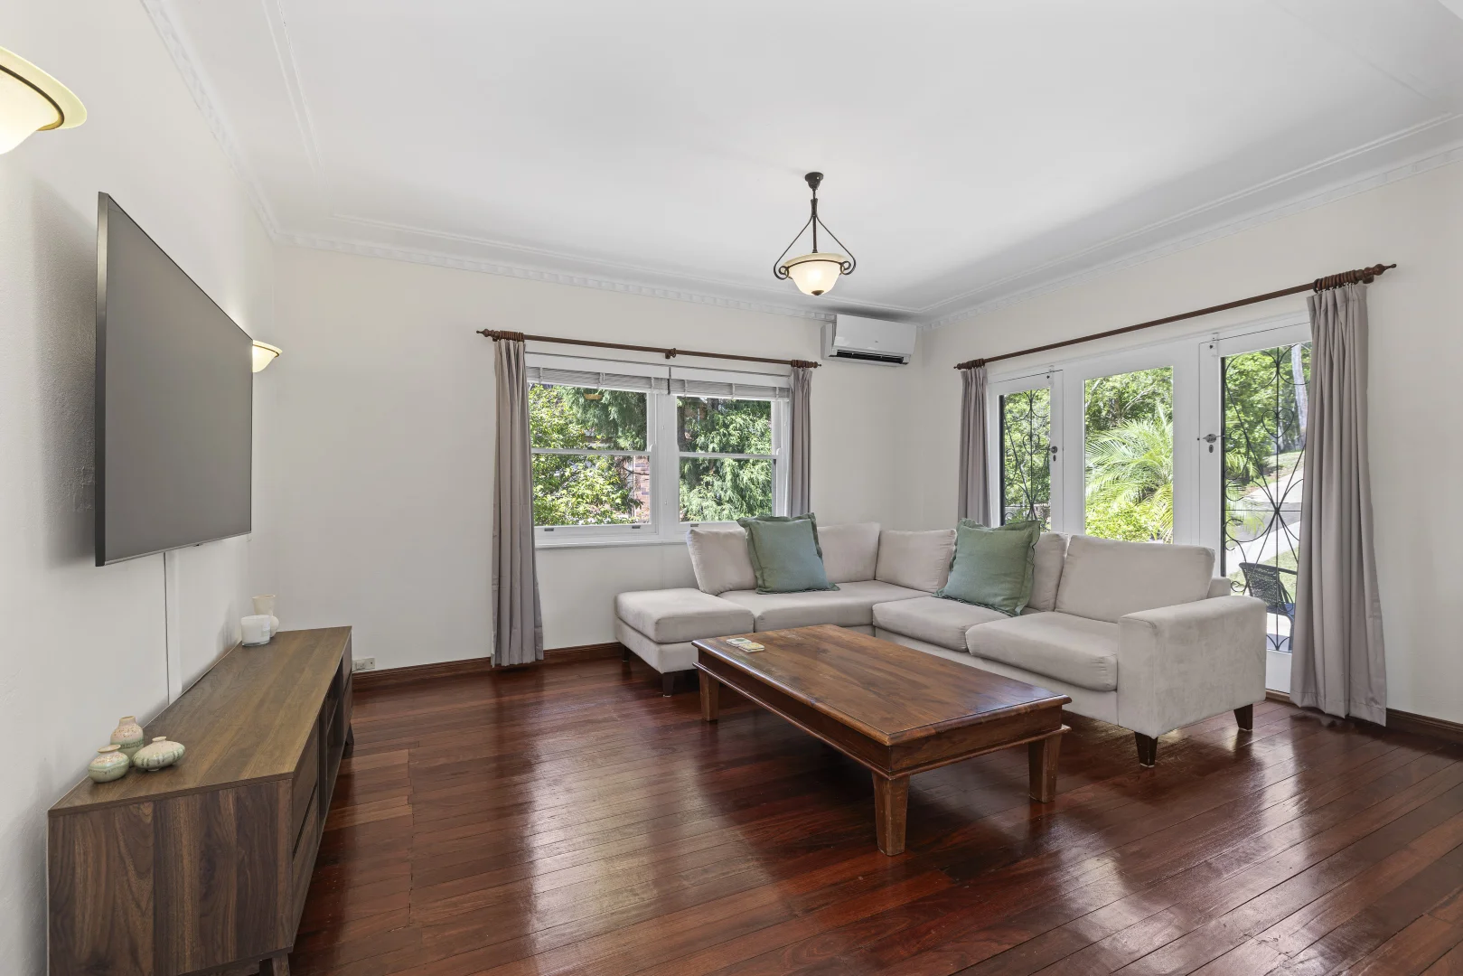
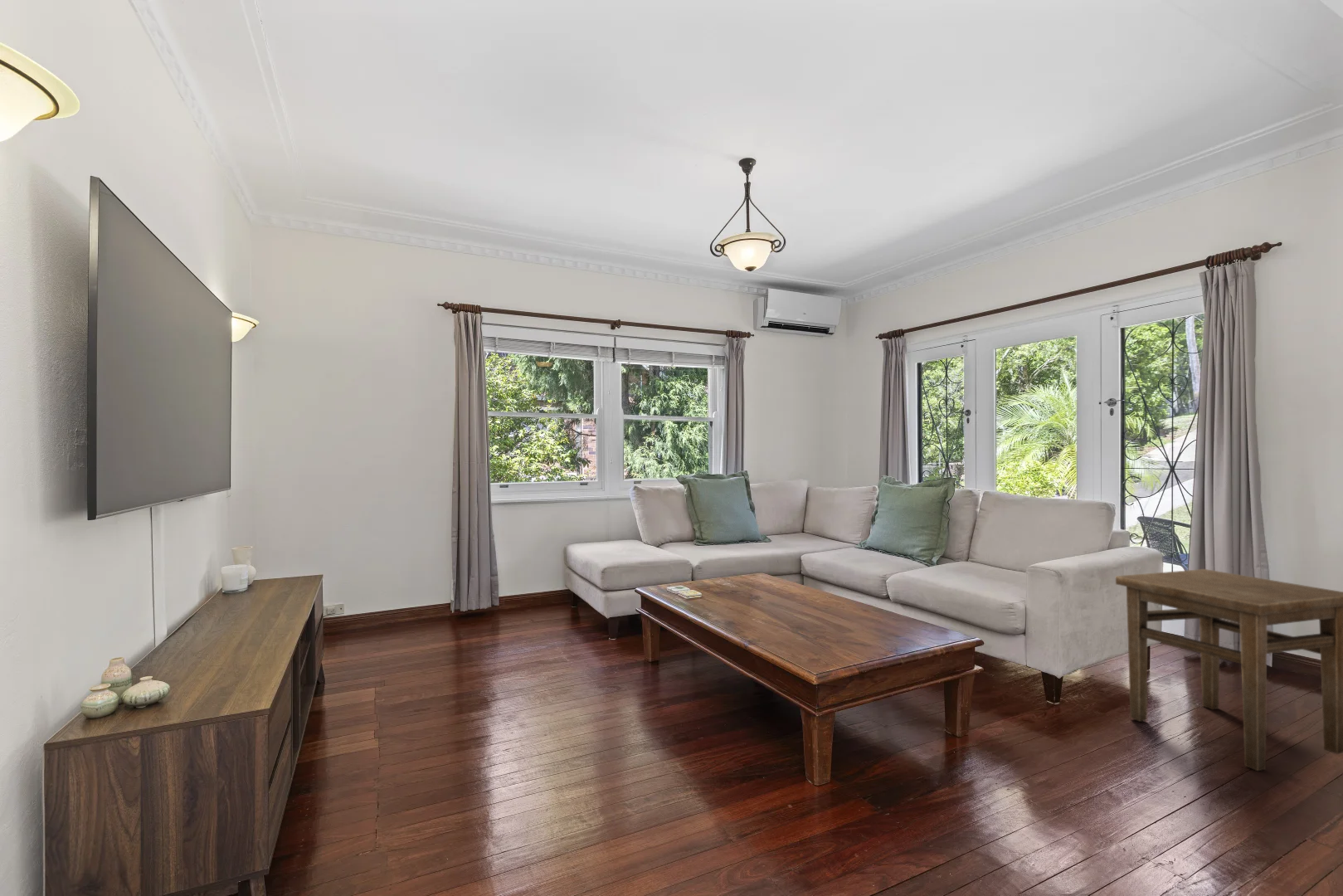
+ side table [1115,568,1343,772]
